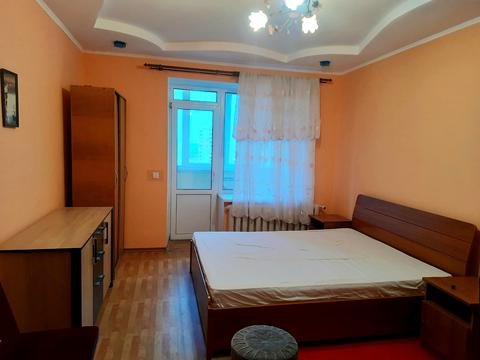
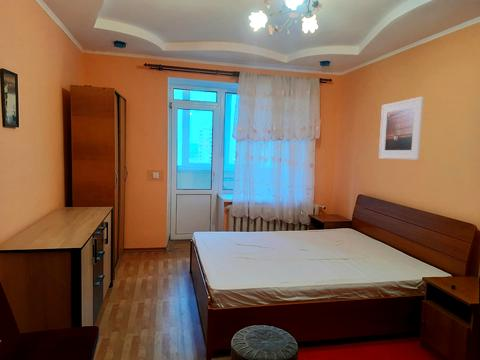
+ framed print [378,96,425,161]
